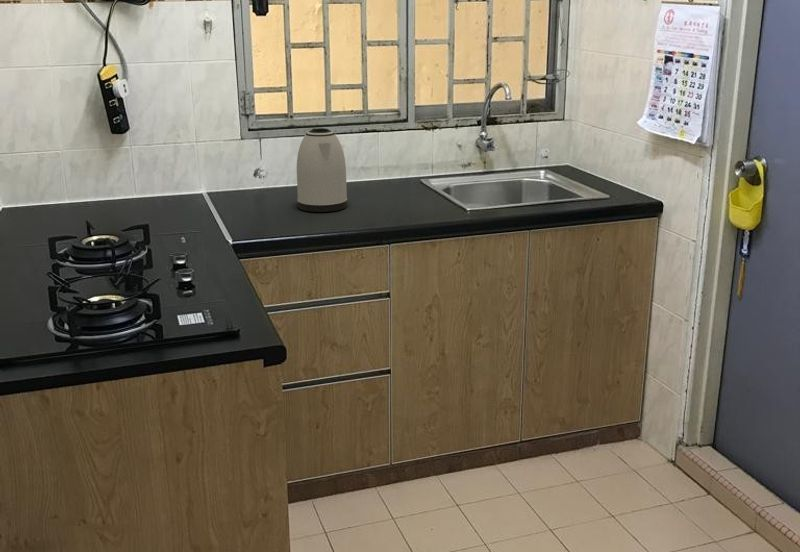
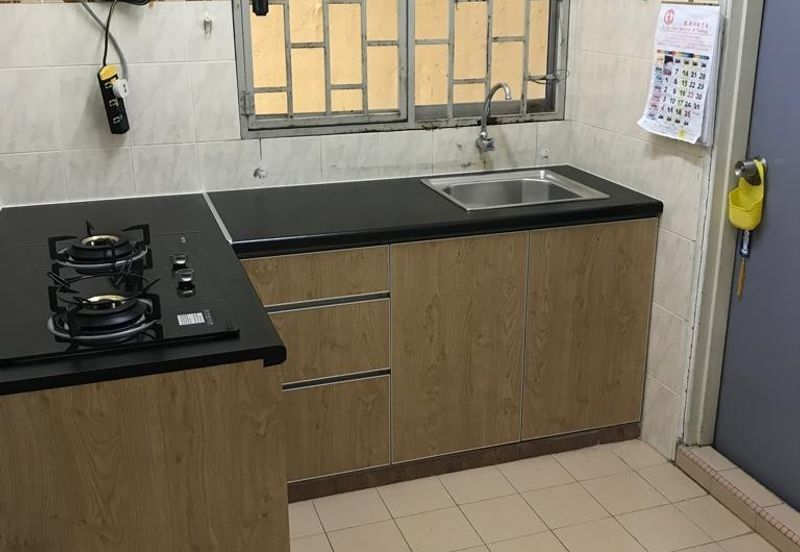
- kettle [296,127,348,213]
